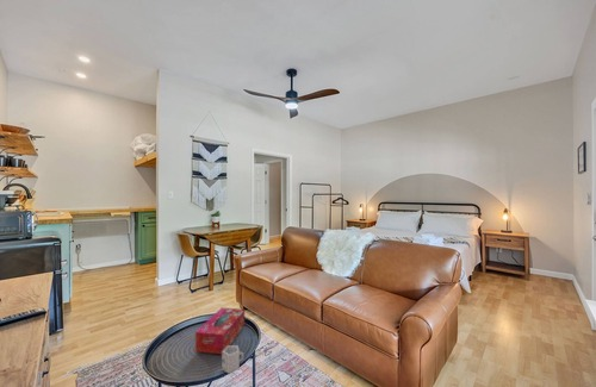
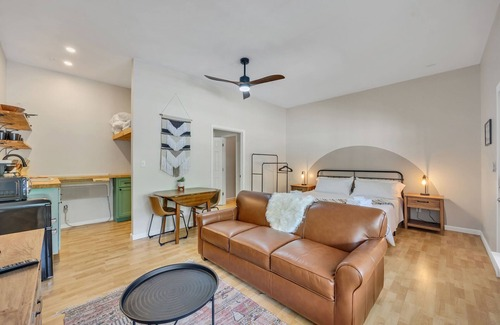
- cup [221,344,244,375]
- tissue box [194,306,246,355]
